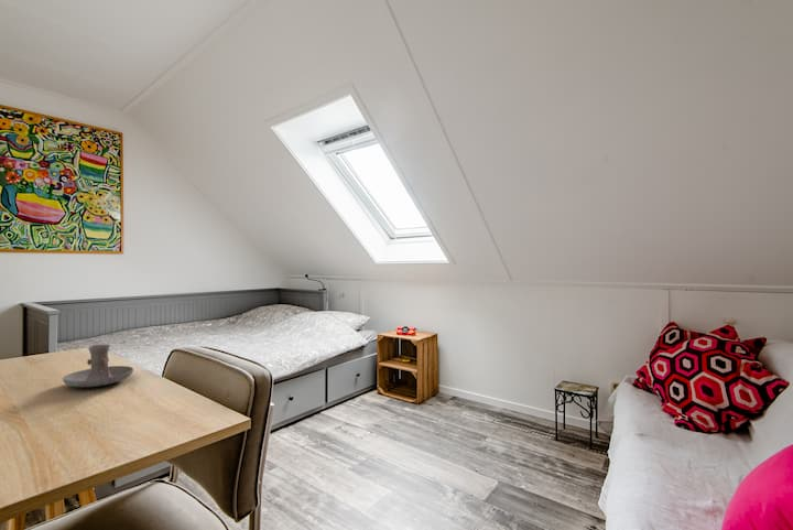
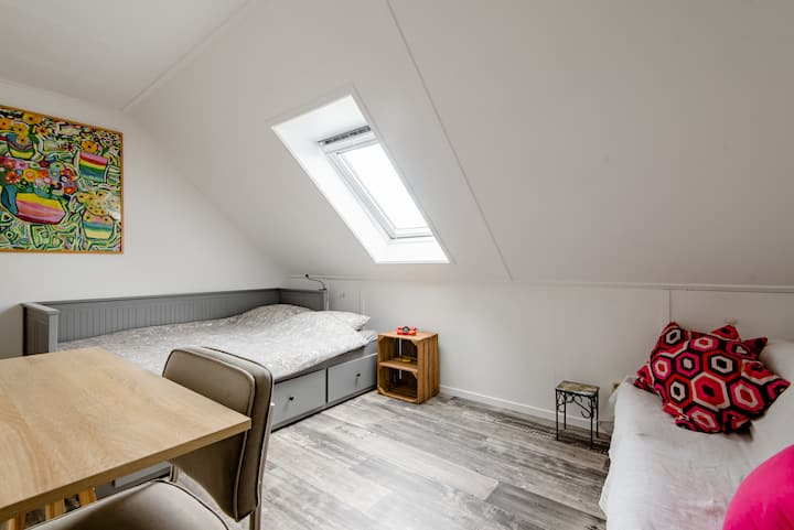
- candle holder [62,344,134,388]
